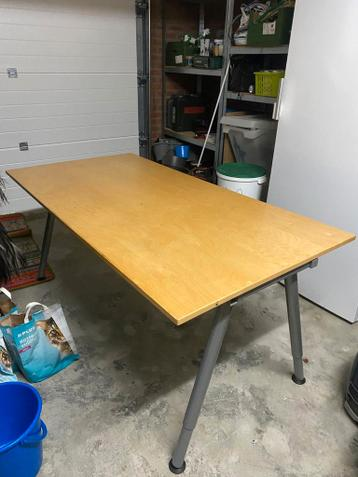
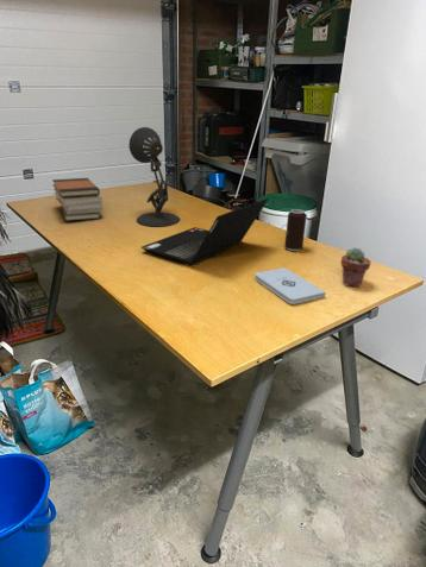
+ book stack [51,177,104,222]
+ laptop computer [140,197,269,267]
+ desk lamp [127,126,181,227]
+ potted succulent [340,246,372,288]
+ beverage can [283,208,308,252]
+ notepad [253,266,327,305]
